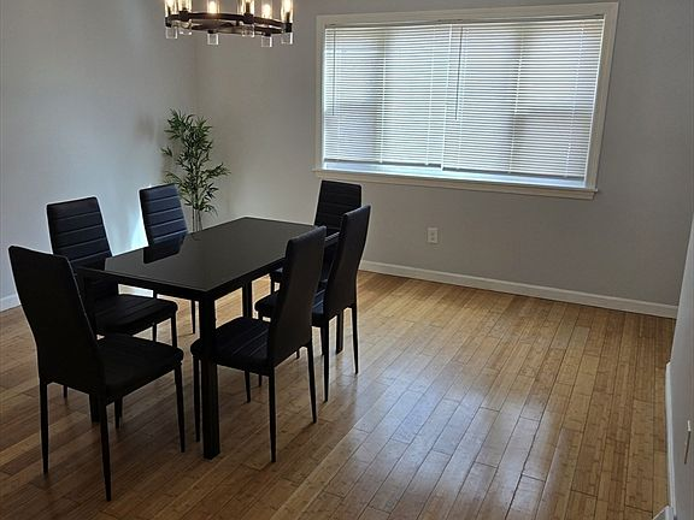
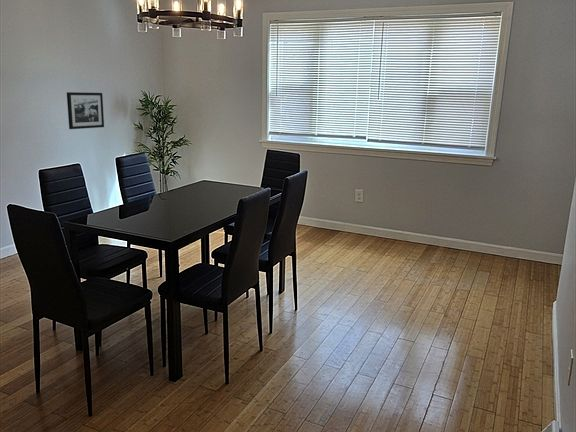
+ picture frame [66,91,105,130]
